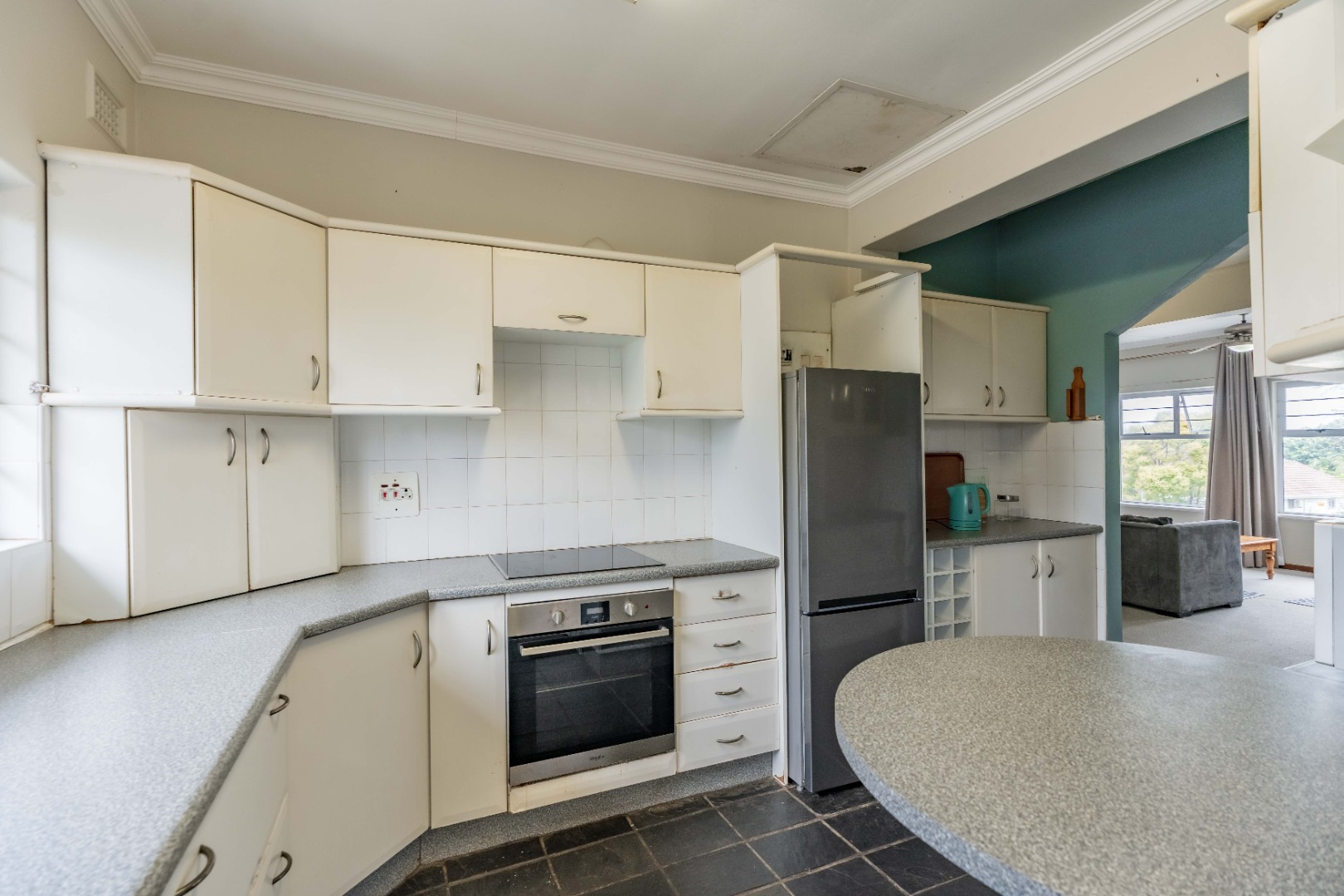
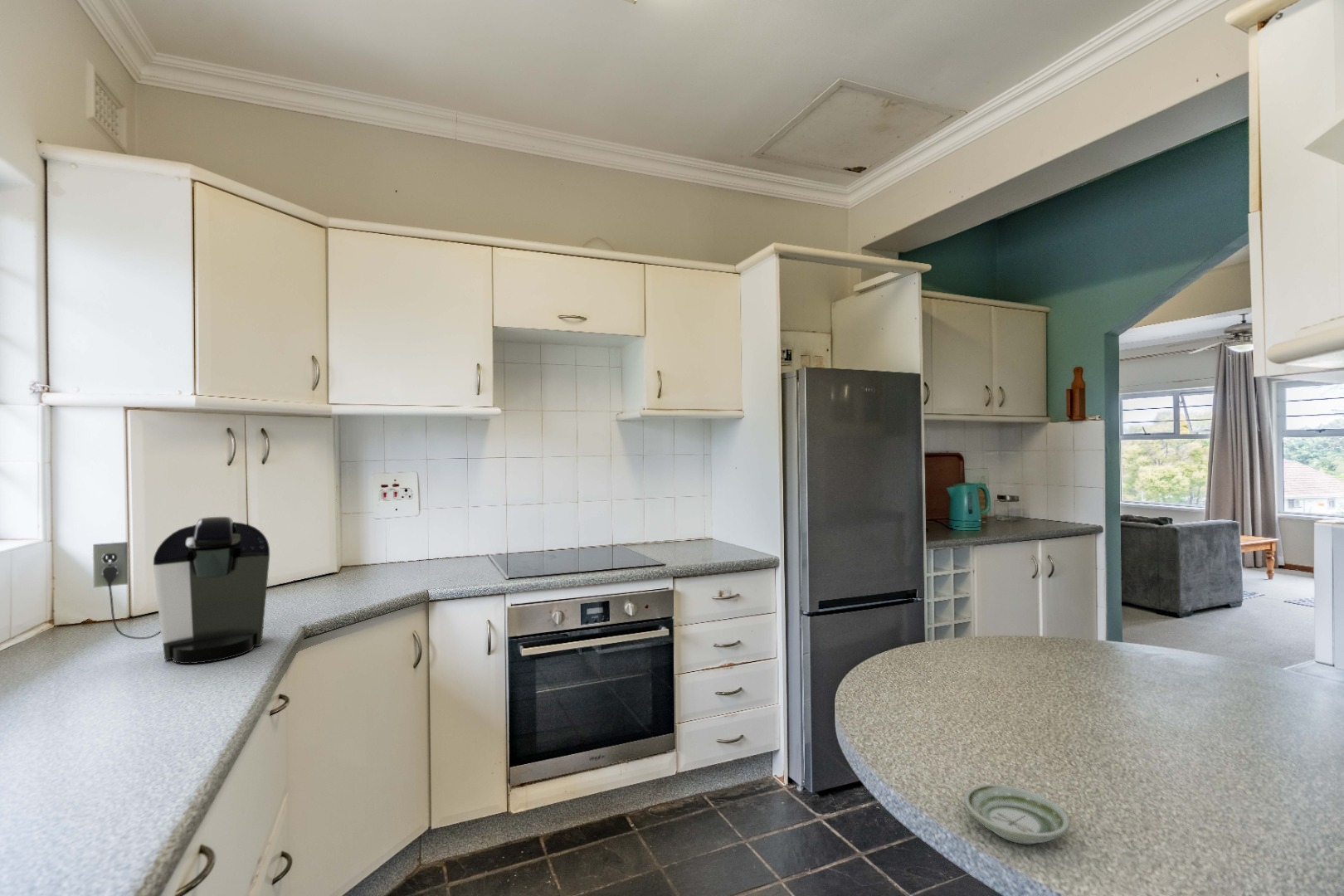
+ coffee maker [92,516,270,665]
+ saucer [963,783,1070,845]
